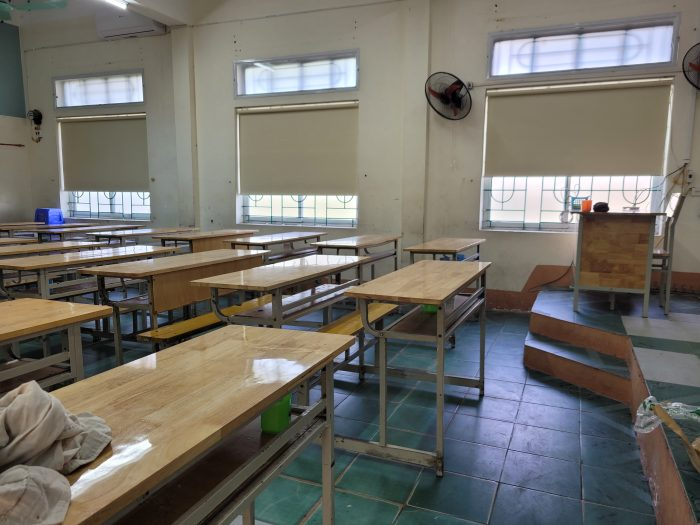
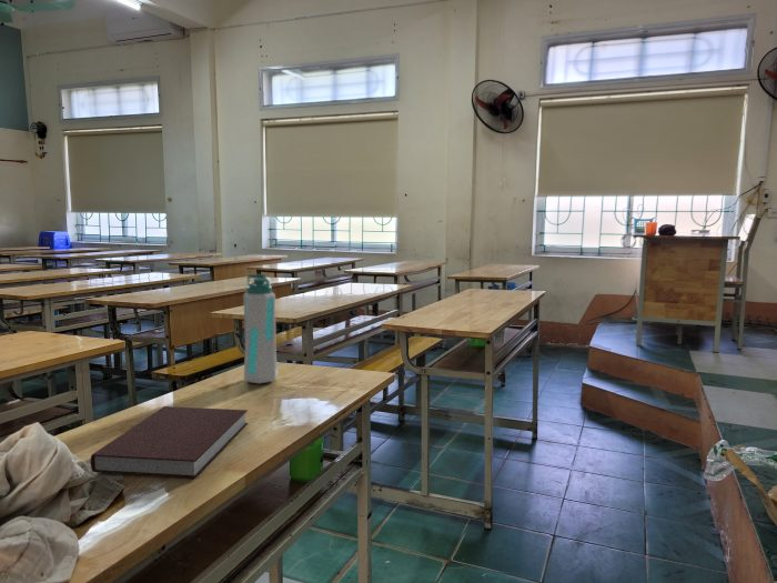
+ notebook [90,405,249,479]
+ water bottle [242,273,279,385]
